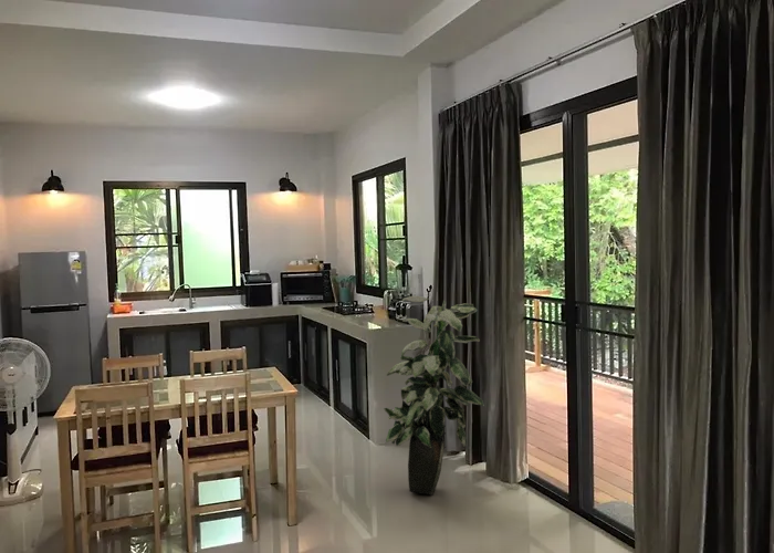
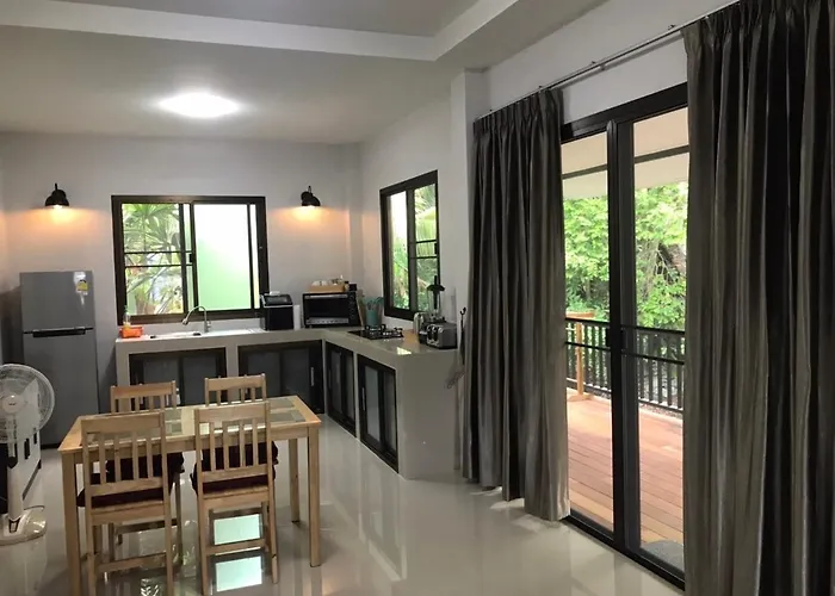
- indoor plant [383,294,485,495]
